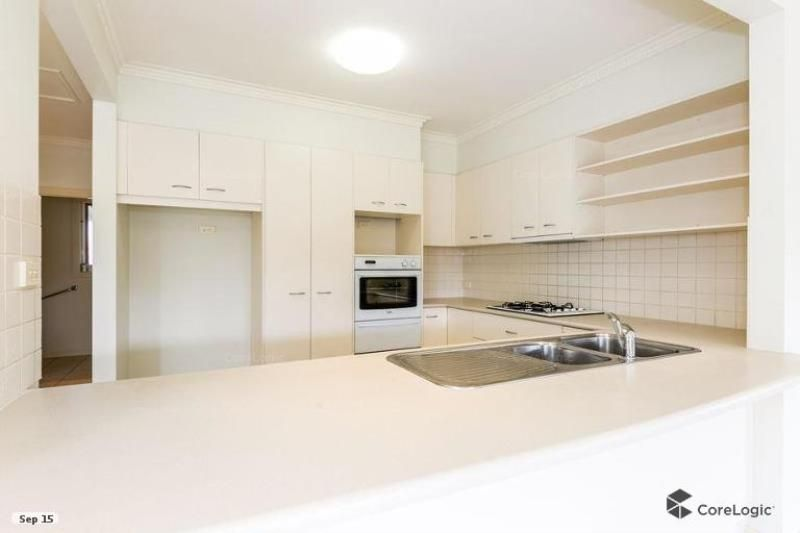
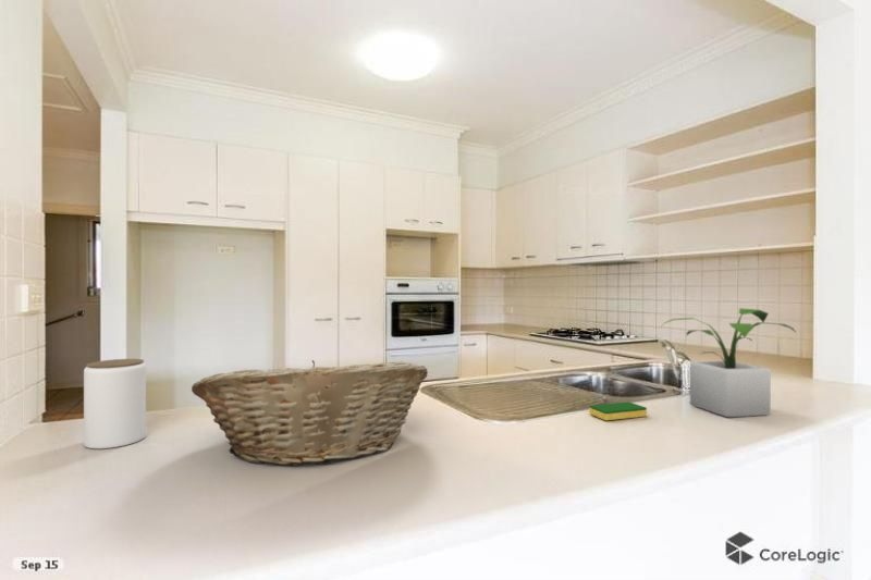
+ dish sponge [588,400,648,421]
+ fruit basket [191,359,429,467]
+ jar [83,358,147,449]
+ potted plant [661,307,797,418]
